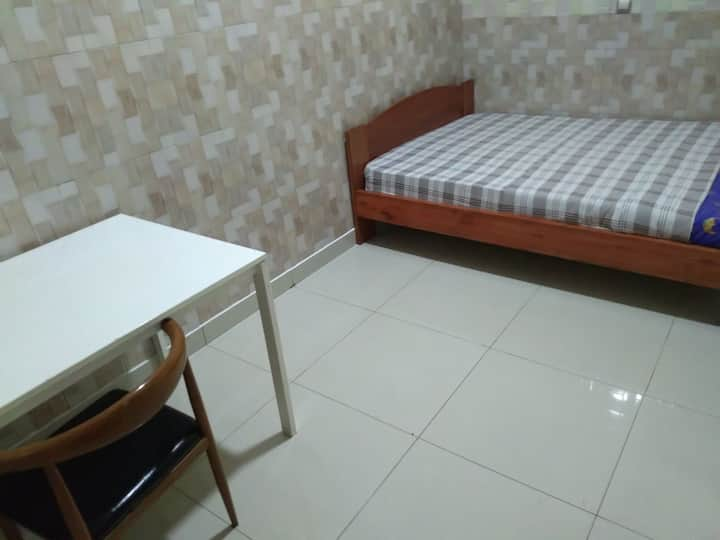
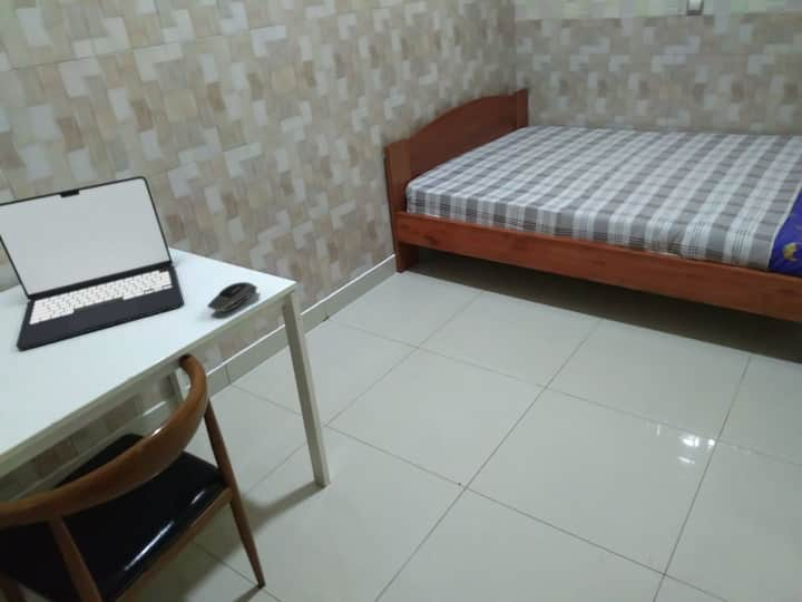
+ laptop [0,175,185,350]
+ computer mouse [206,281,258,313]
